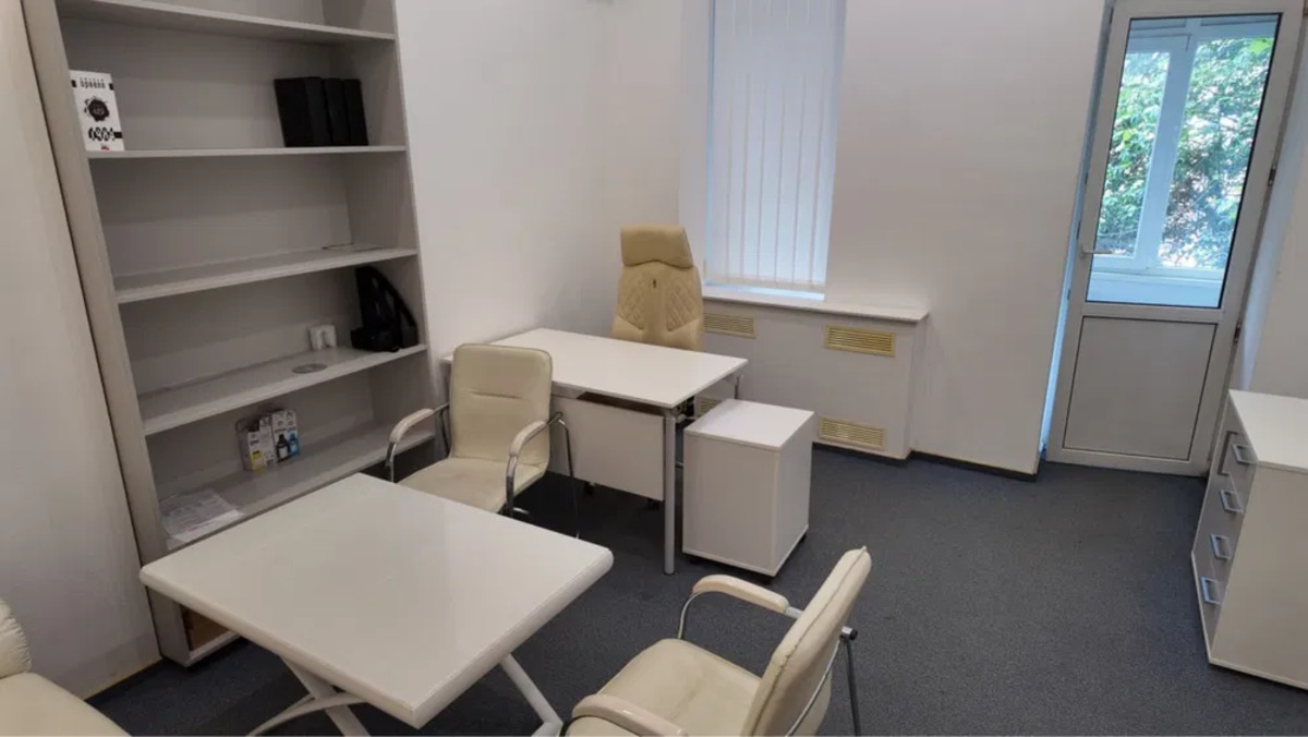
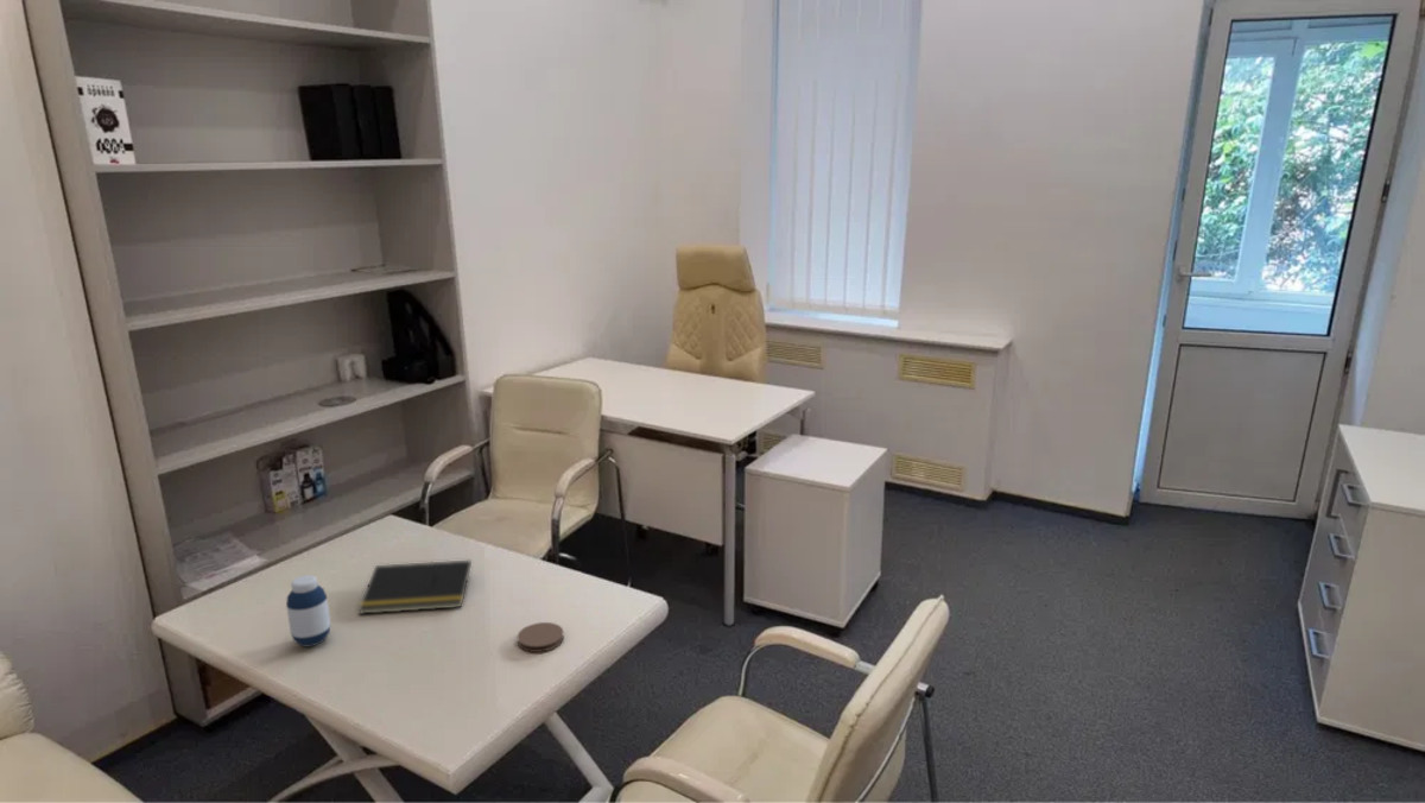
+ medicine bottle [285,574,331,647]
+ notepad [357,559,473,615]
+ coaster [517,621,565,653]
